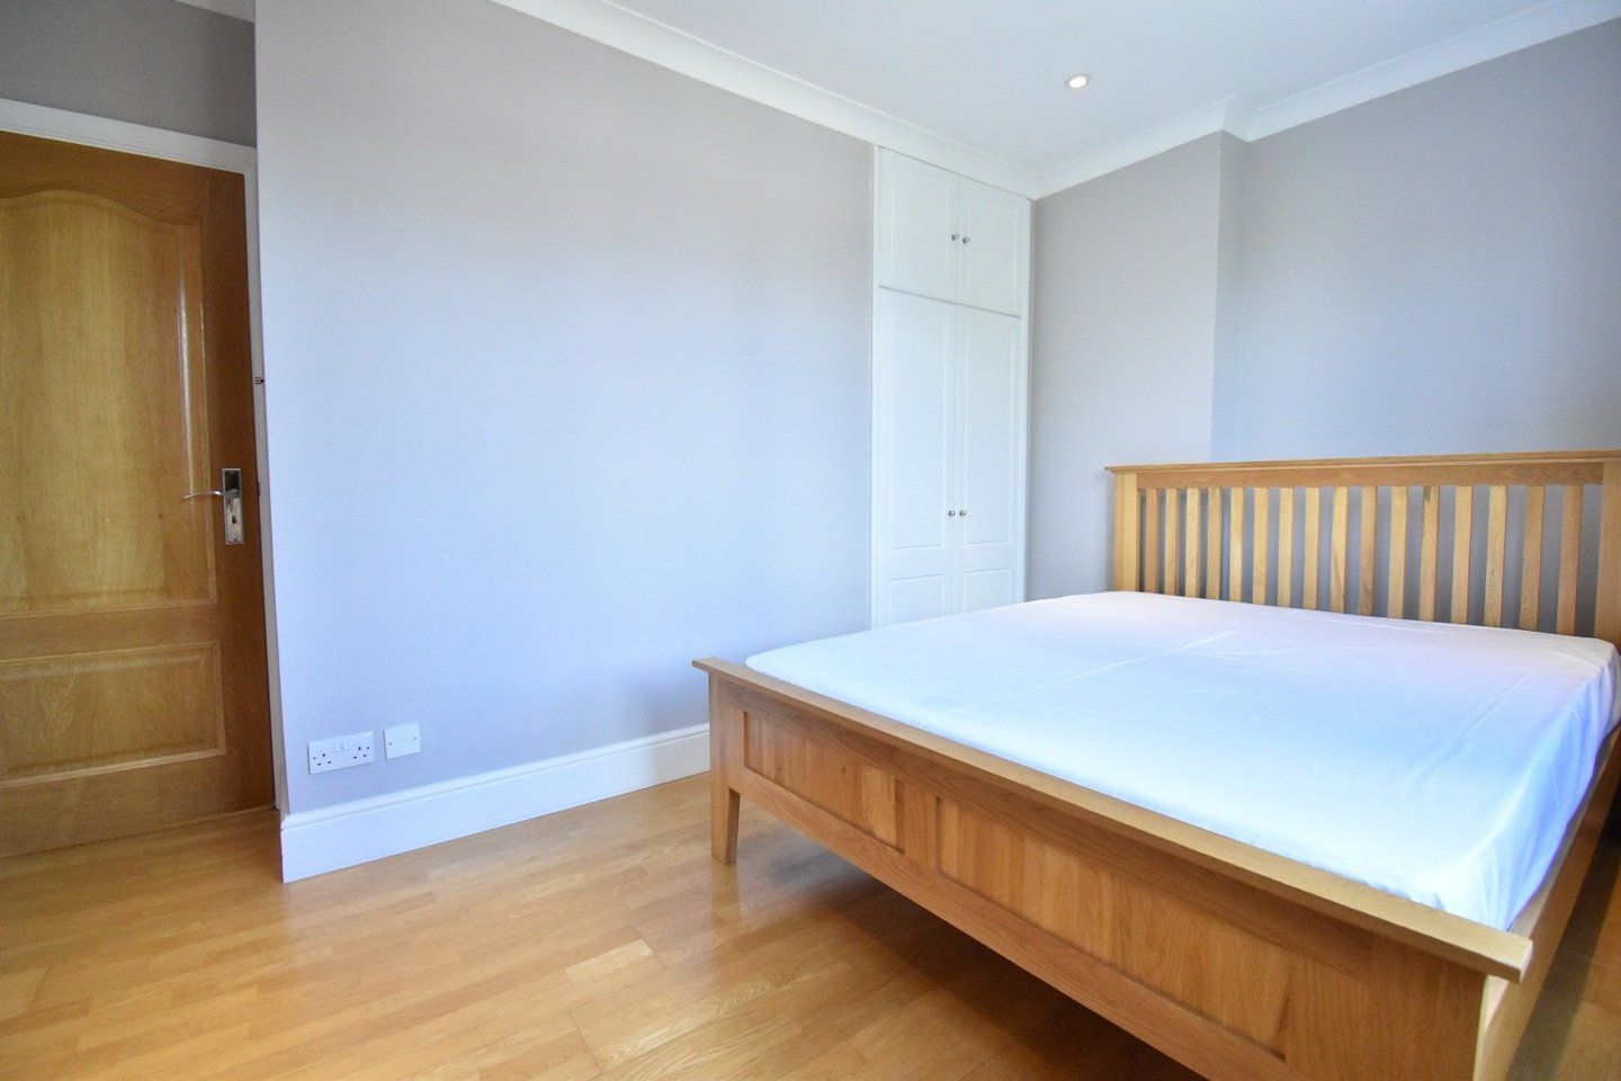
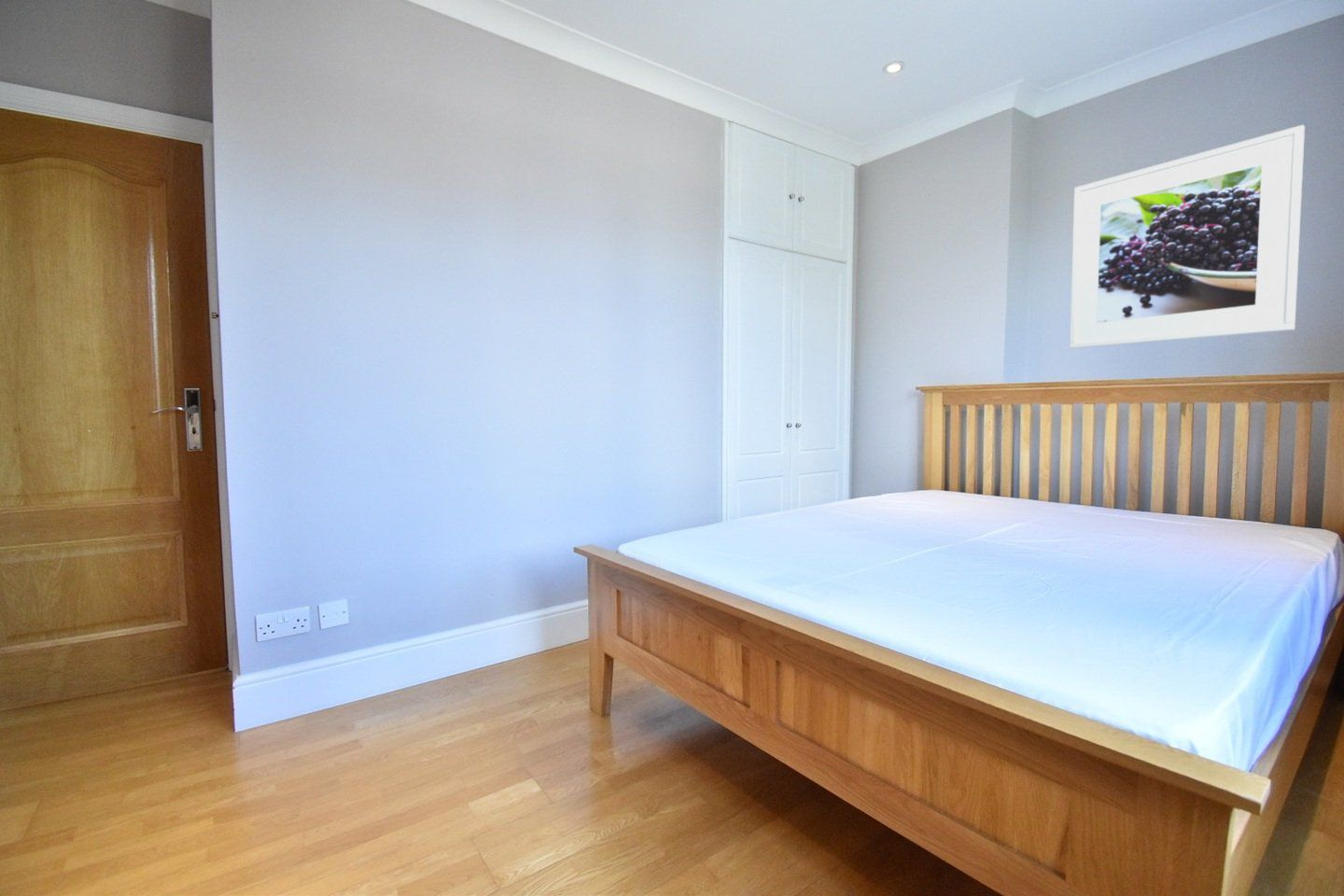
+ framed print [1069,124,1306,350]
